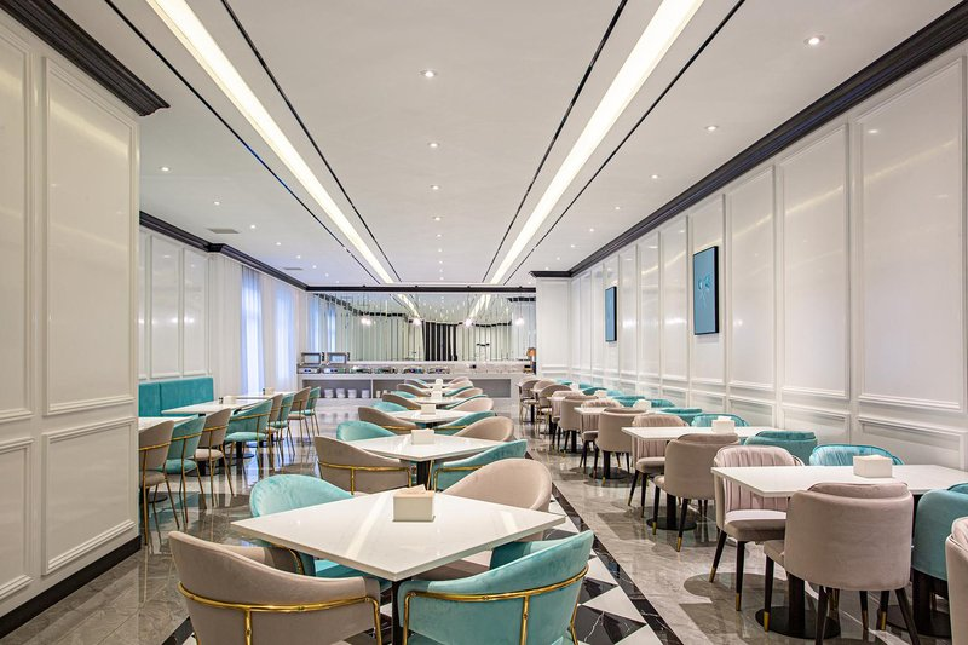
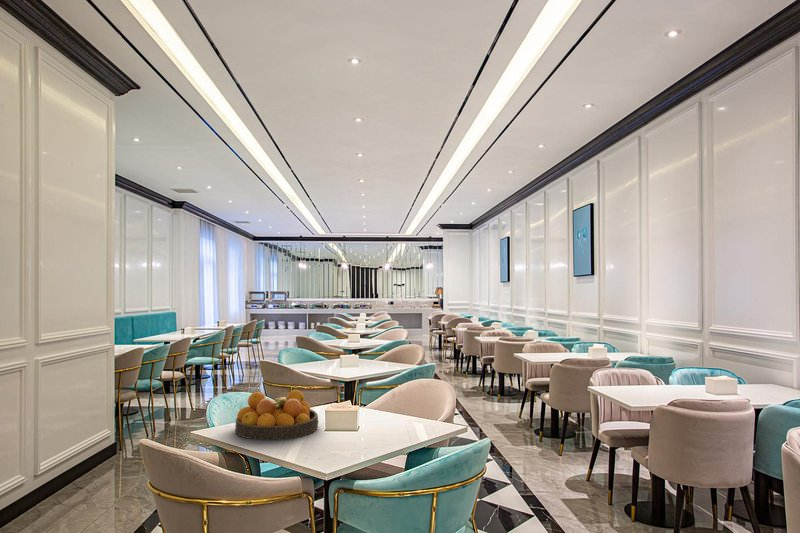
+ fruit bowl [234,389,319,441]
